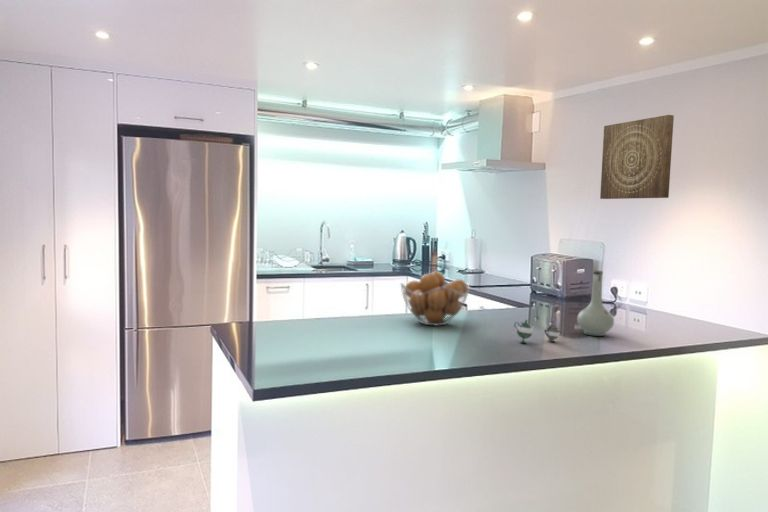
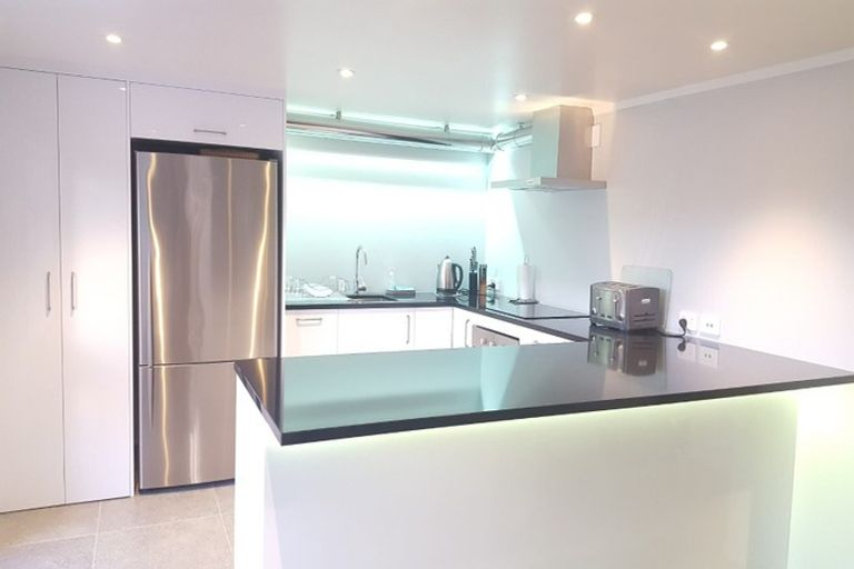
- fruit basket [400,271,471,327]
- teapot [513,319,562,344]
- vase [576,270,615,337]
- wall art [599,114,675,200]
